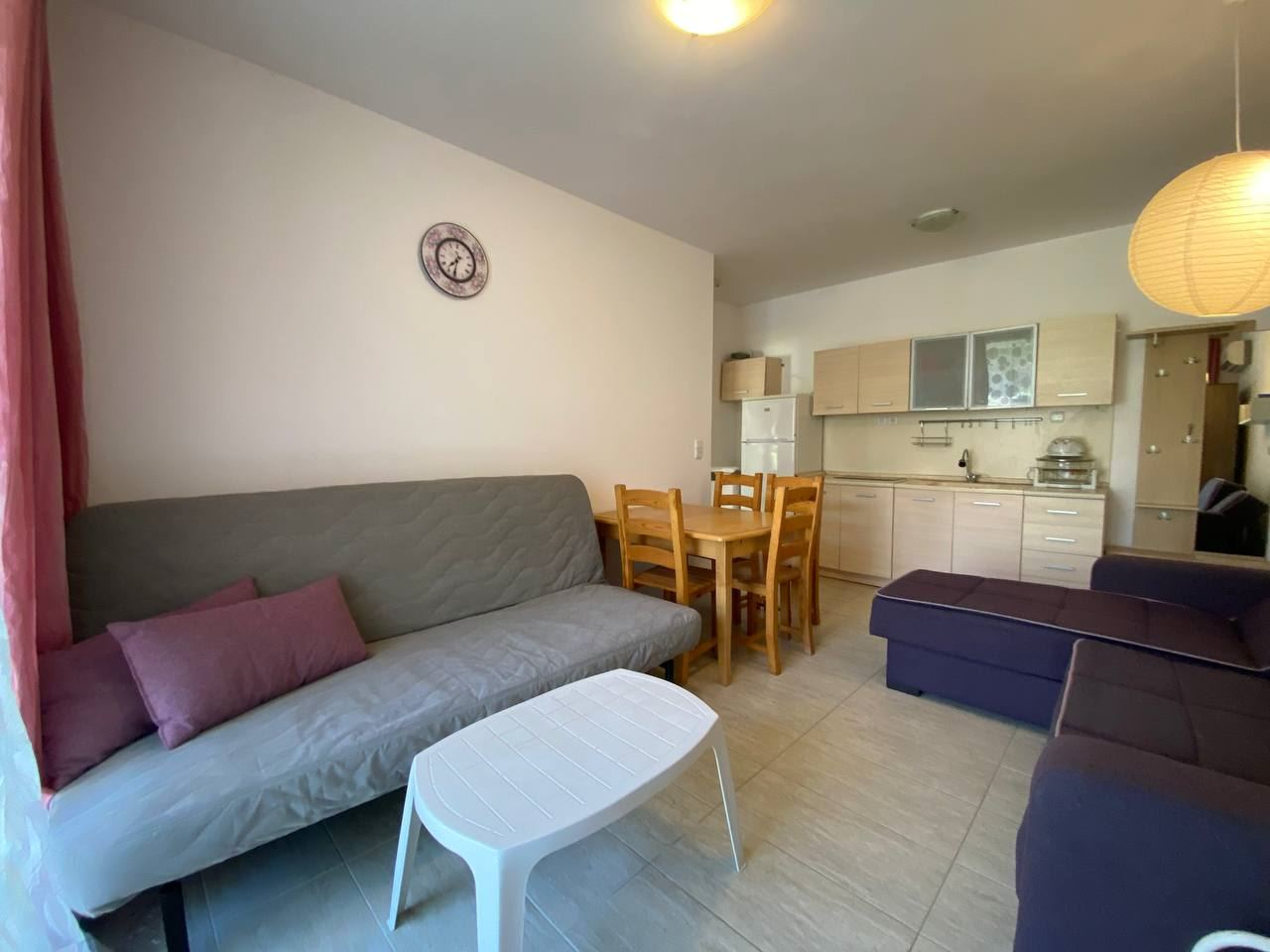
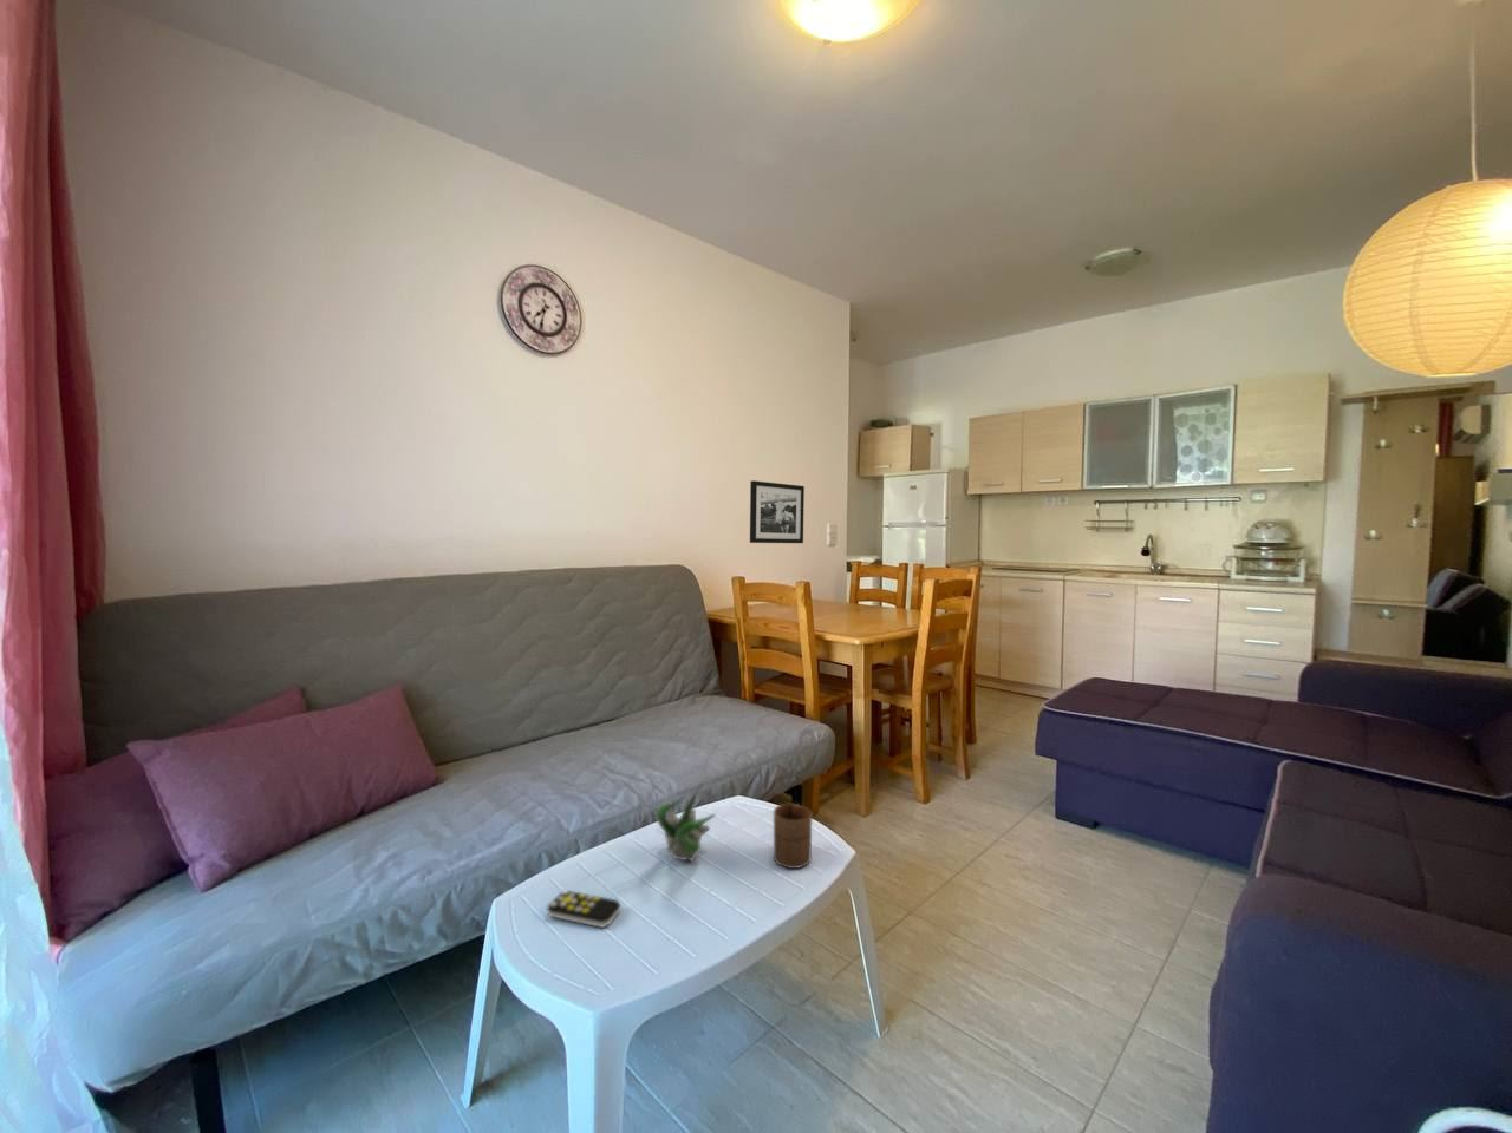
+ cup [773,802,814,870]
+ remote control [545,890,621,928]
+ plant [655,778,717,862]
+ picture frame [749,480,806,544]
